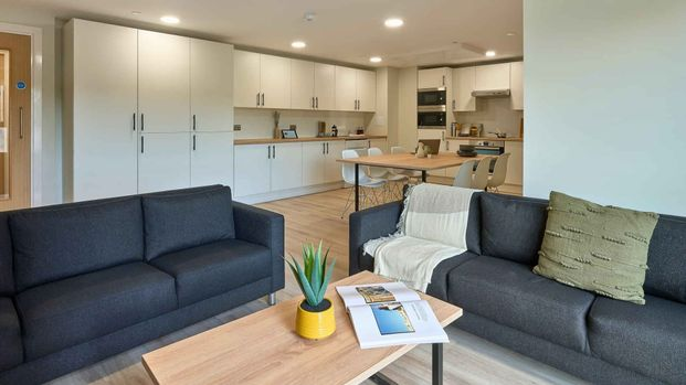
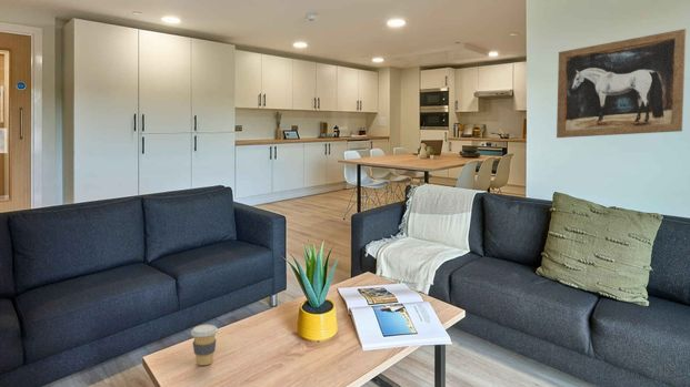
+ wall art [556,28,687,139]
+ coffee cup [190,324,219,366]
